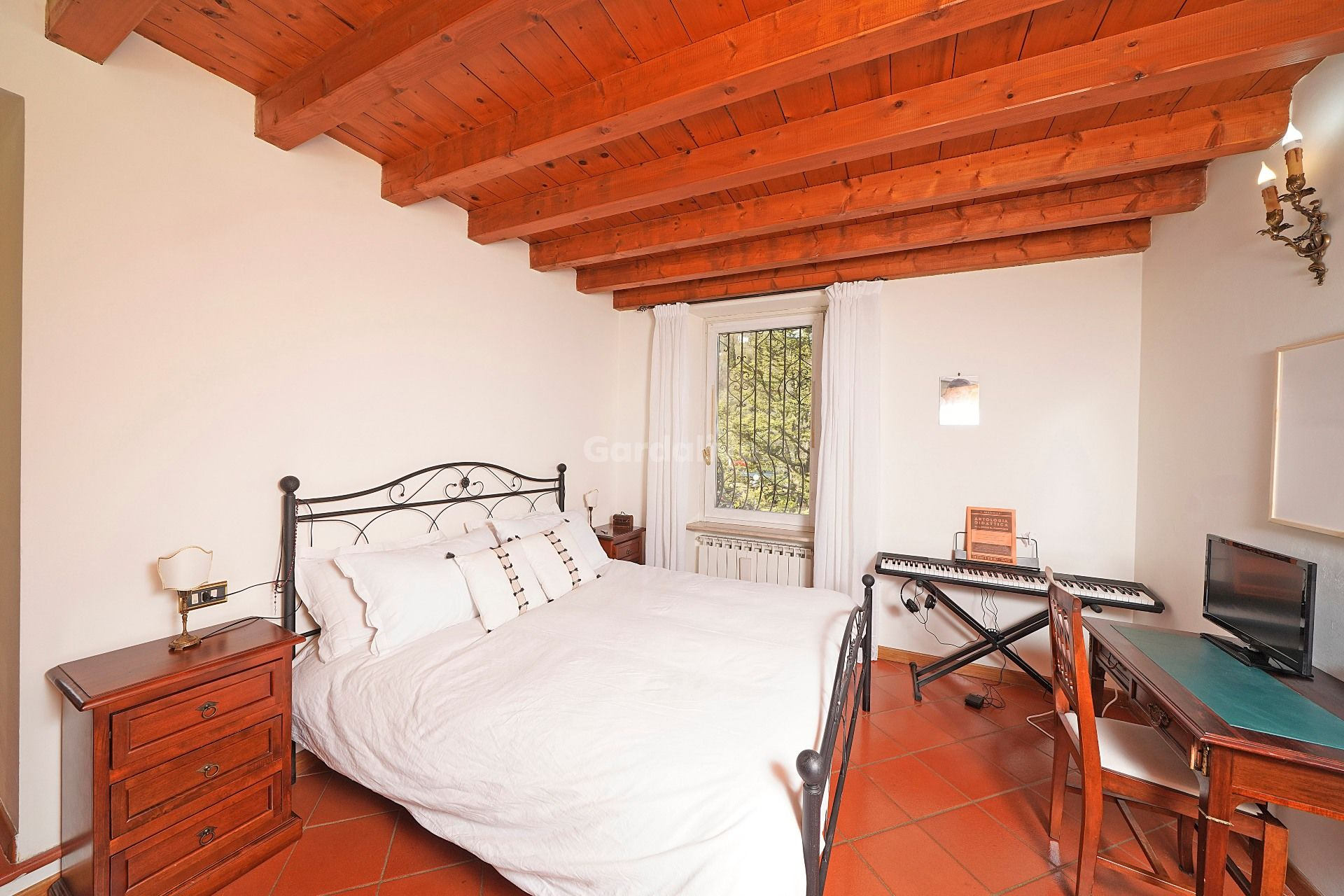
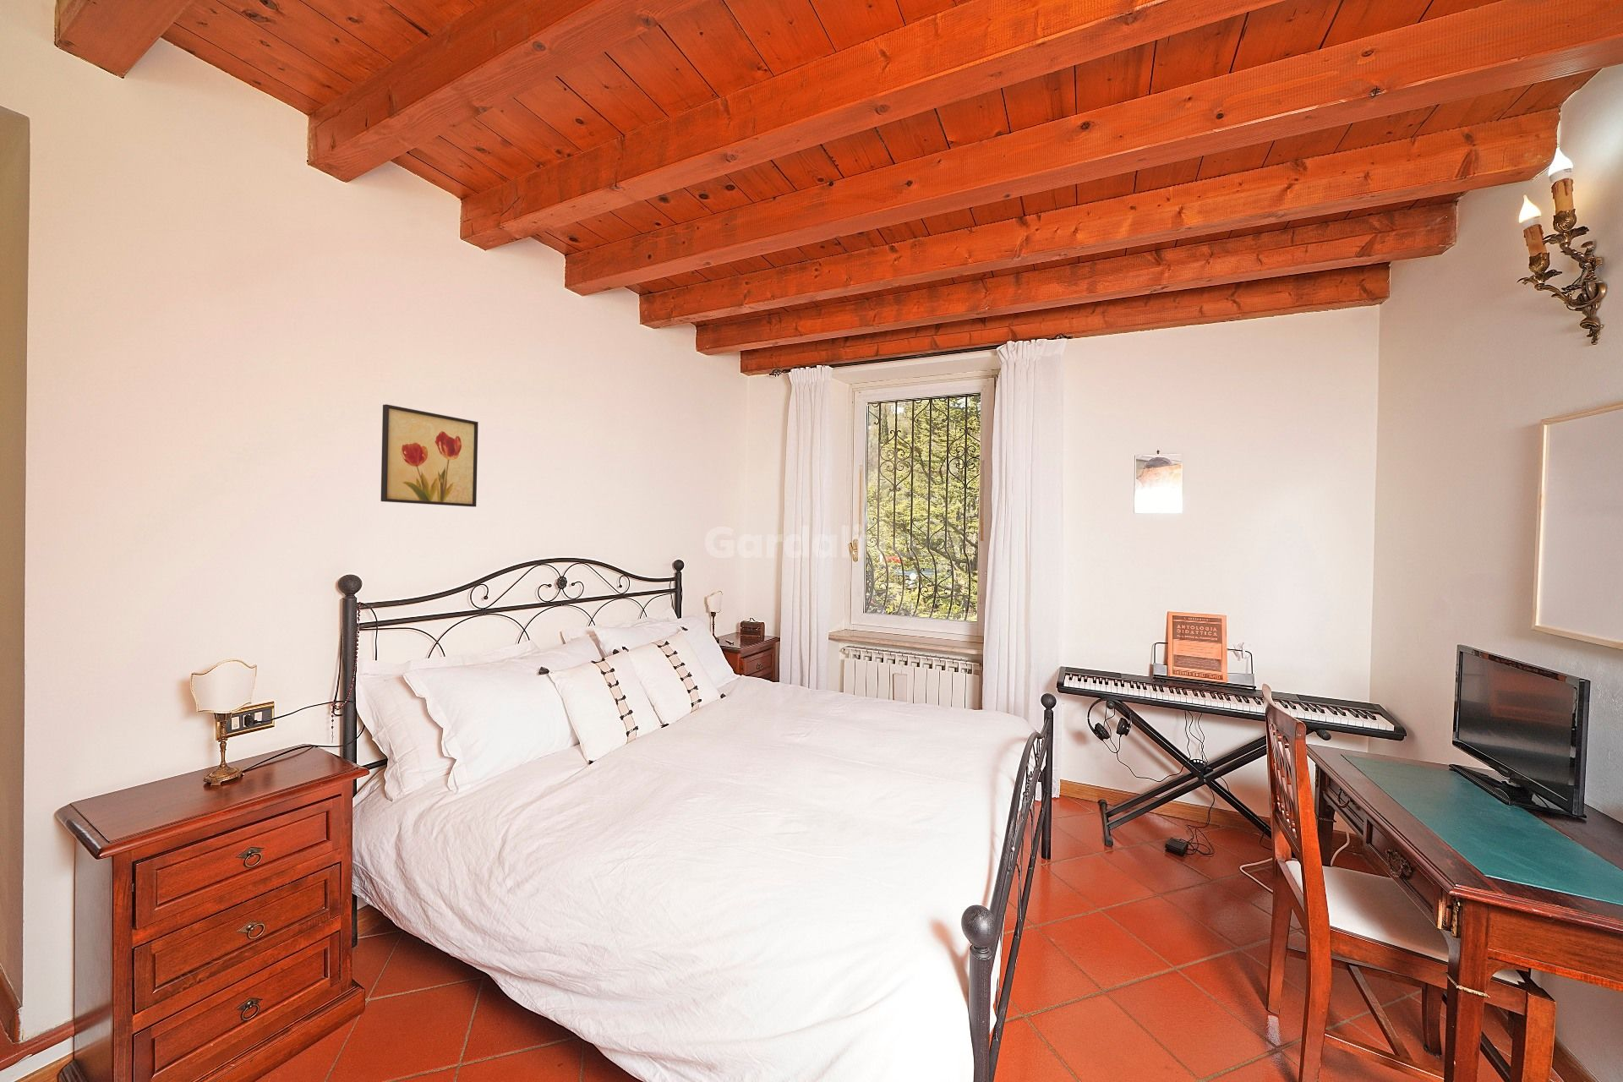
+ wall art [380,403,478,508]
